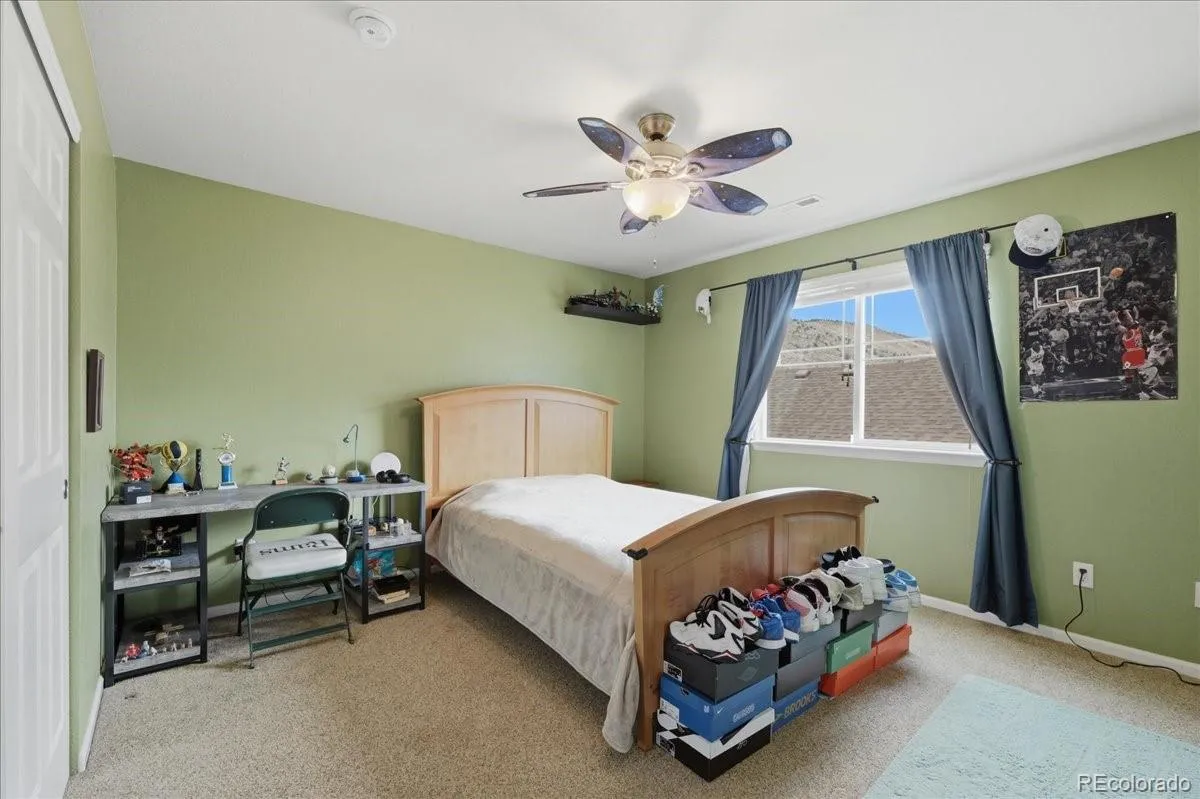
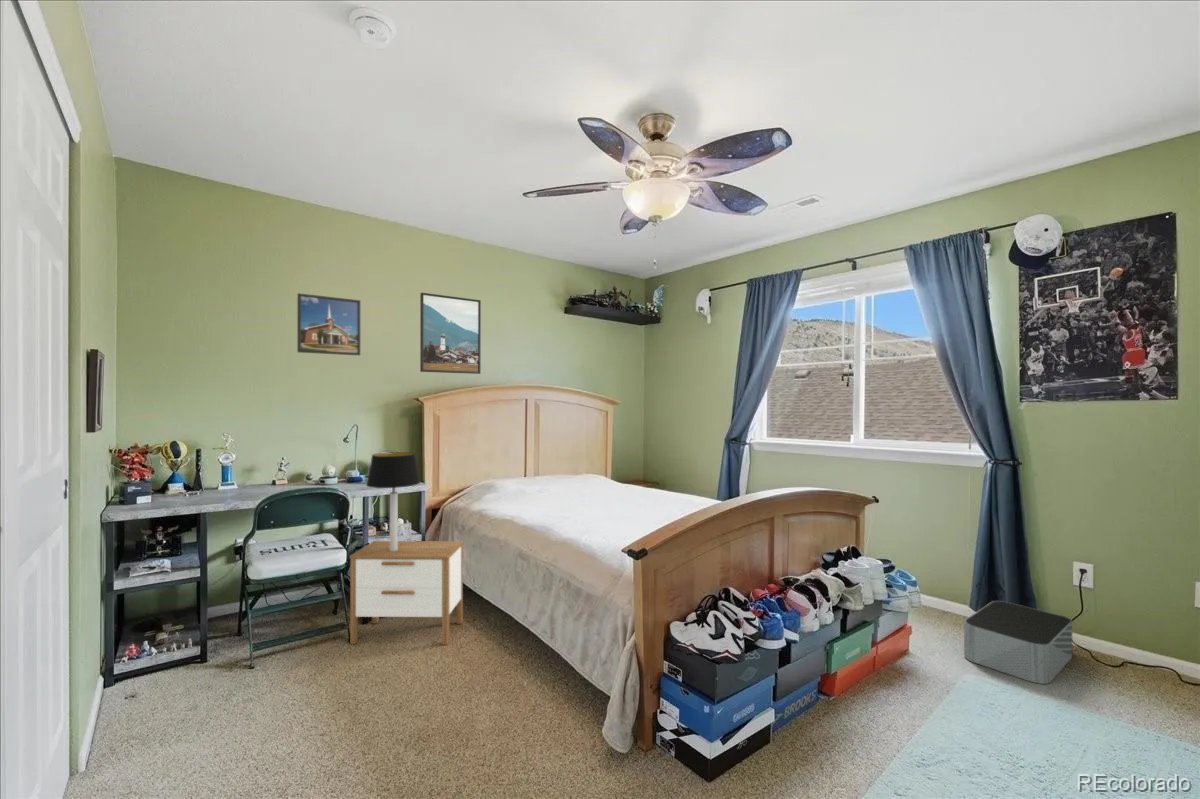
+ storage bin [963,600,1073,685]
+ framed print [419,292,482,375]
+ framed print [296,292,361,356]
+ nightstand [349,540,464,646]
+ table lamp [365,451,421,551]
